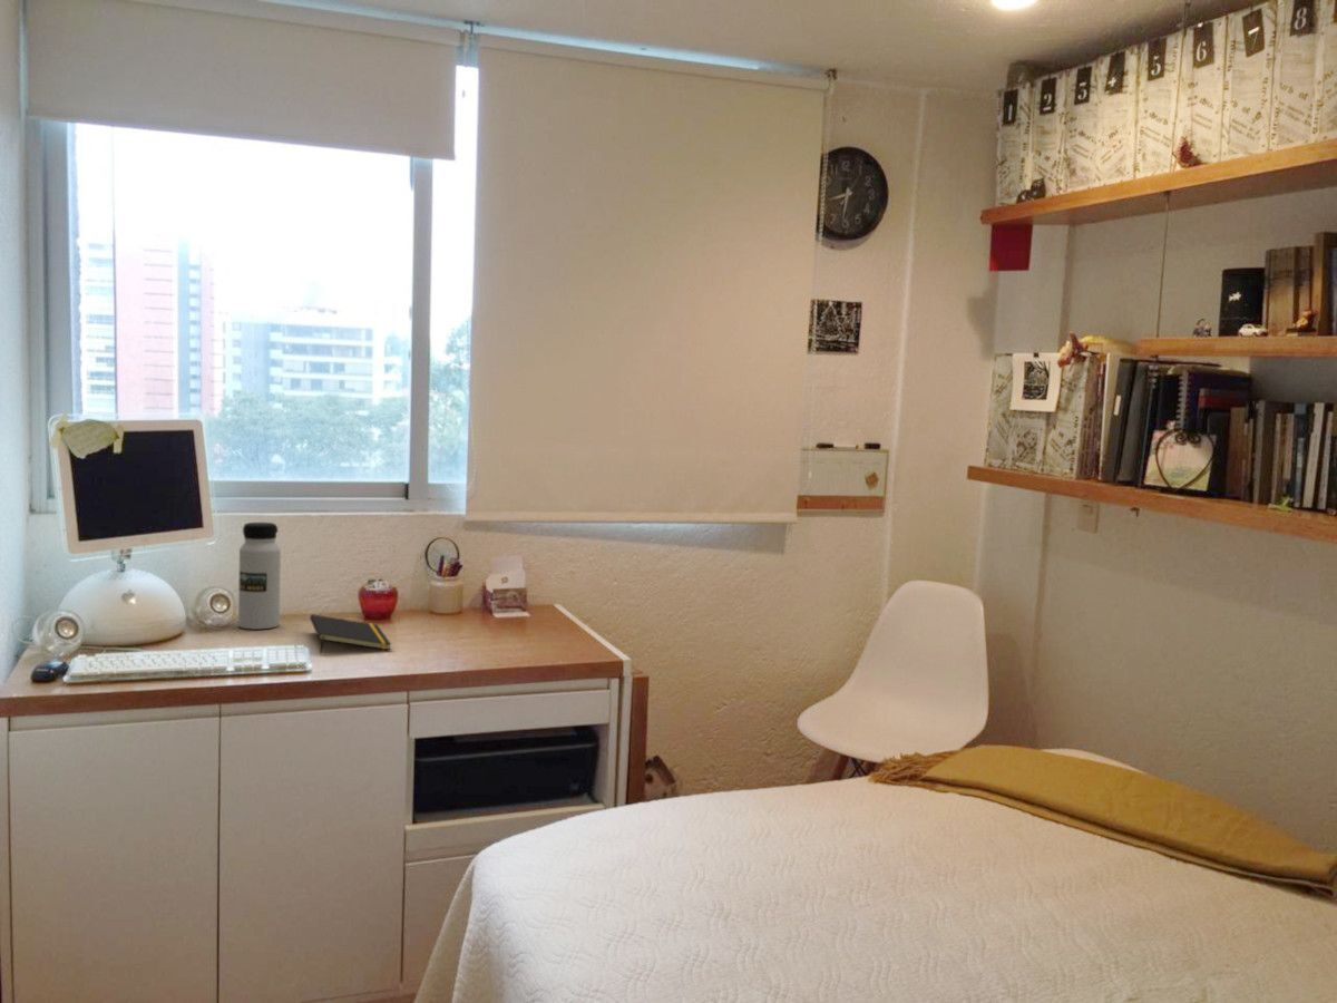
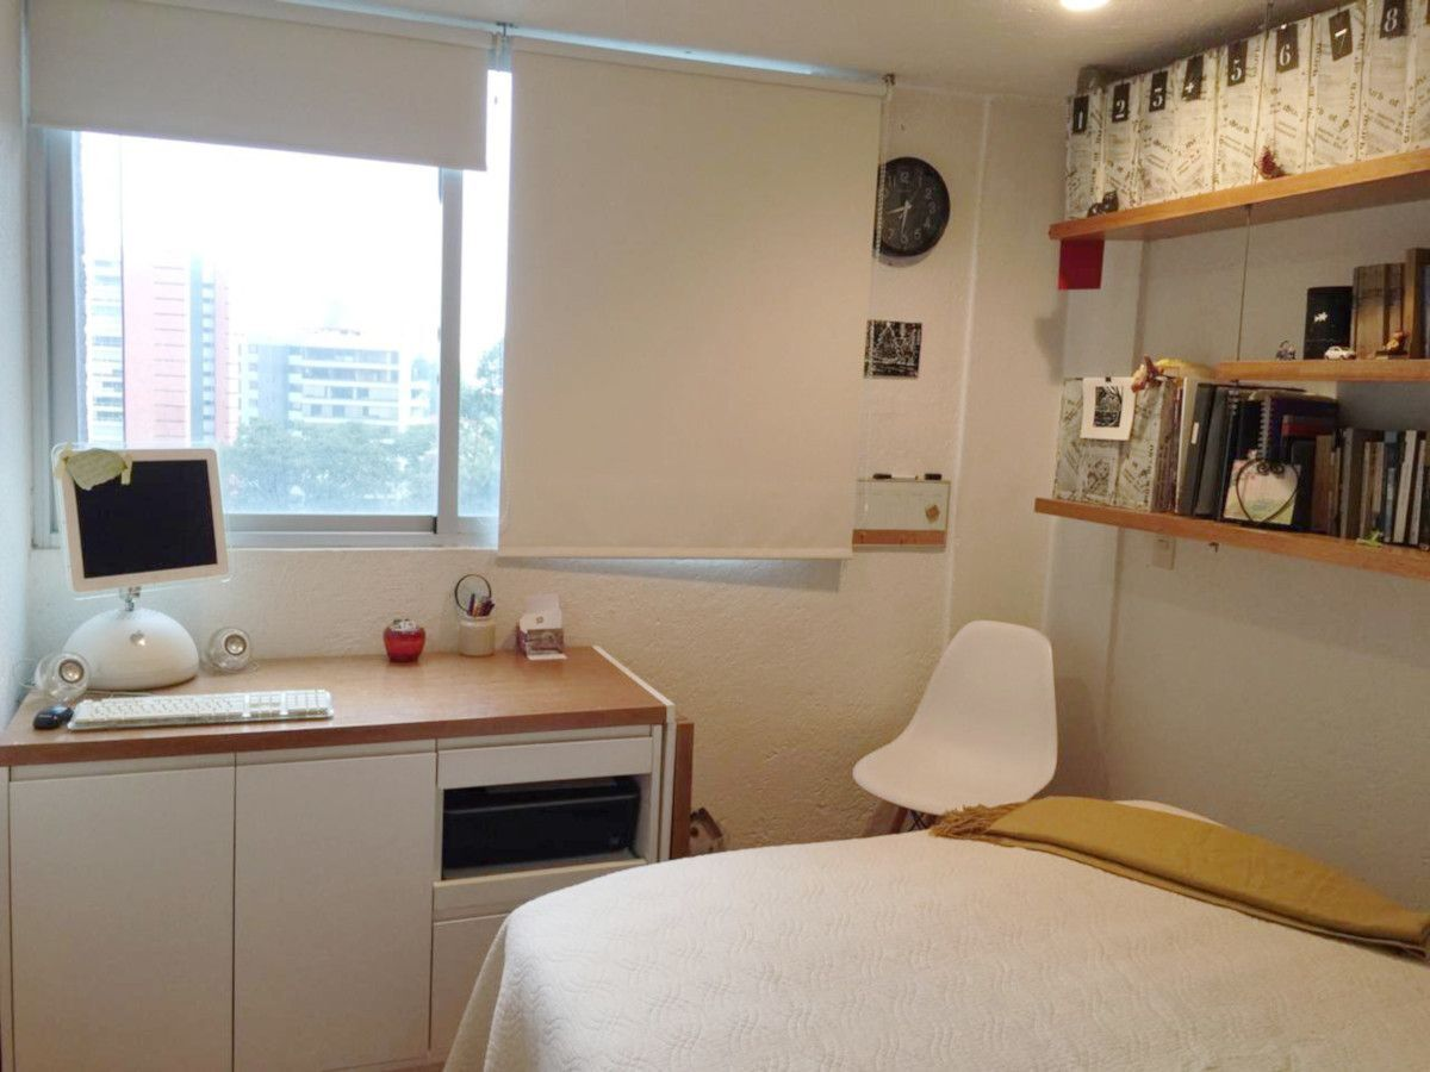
- water bottle [237,522,282,630]
- notepad [309,613,392,654]
